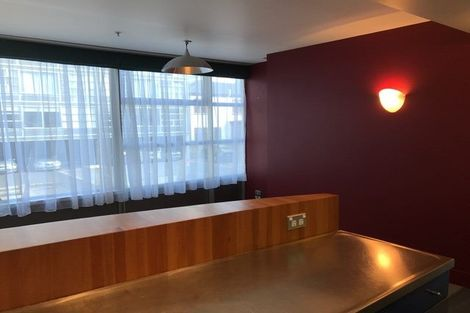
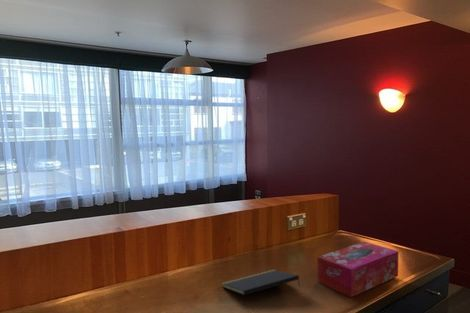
+ notepad [220,269,301,296]
+ tissue box [317,240,400,298]
